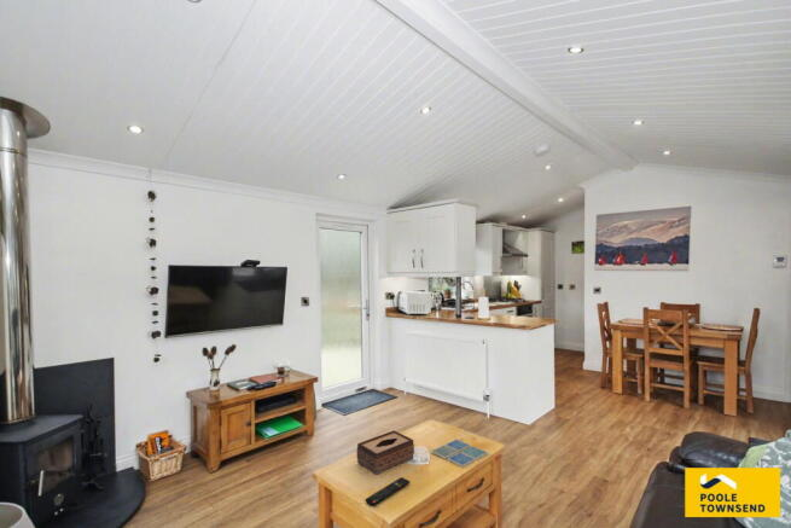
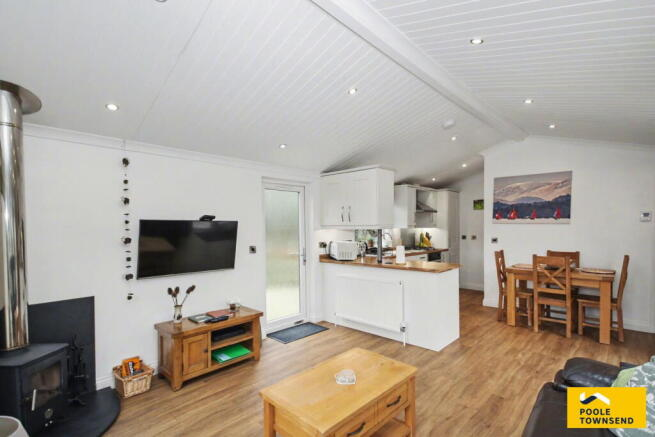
- remote control [365,476,412,507]
- tissue box [356,430,415,476]
- drink coaster [430,439,489,469]
